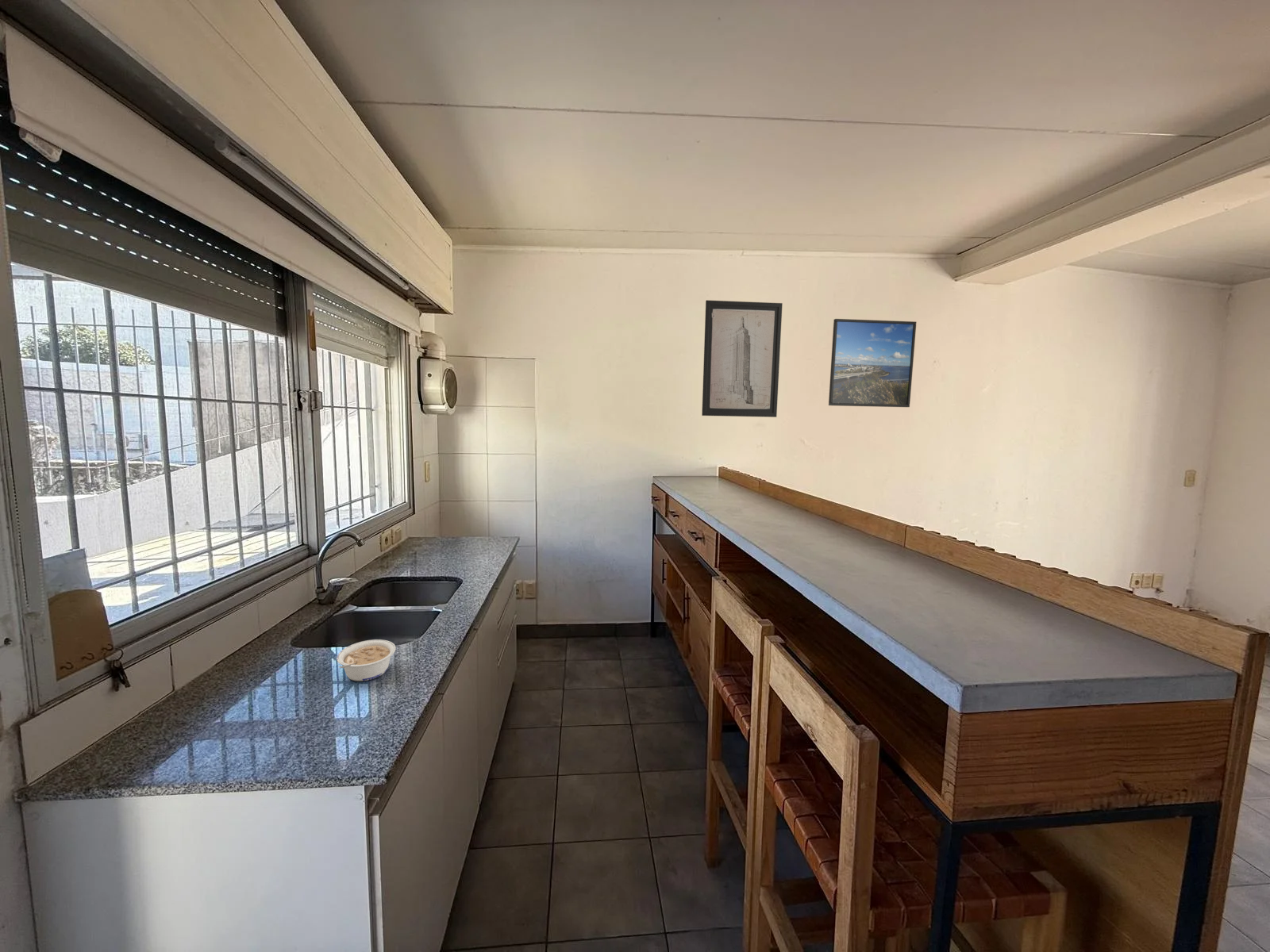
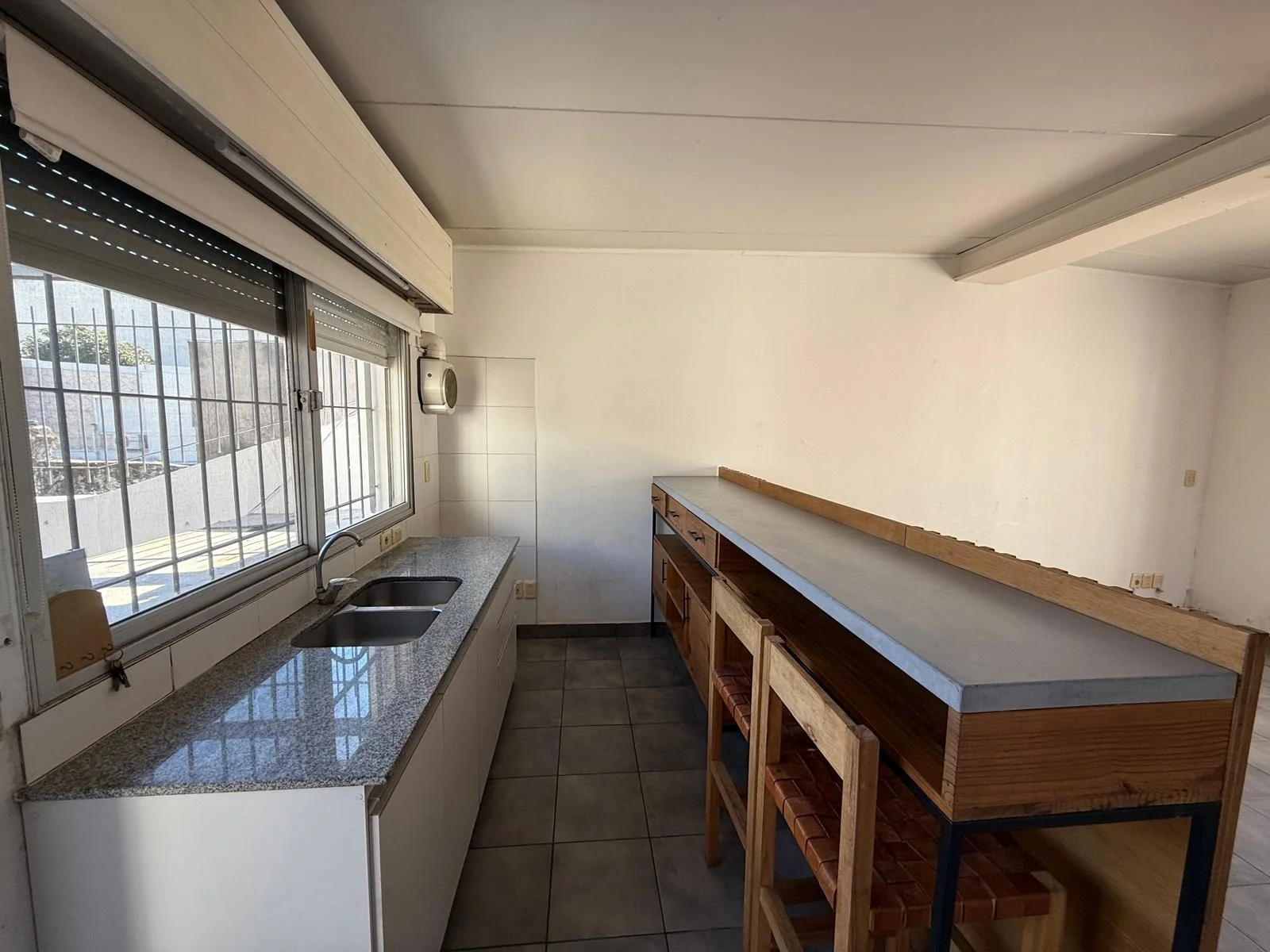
- legume [336,639,397,682]
- wall art [701,299,783,418]
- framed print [828,318,917,408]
